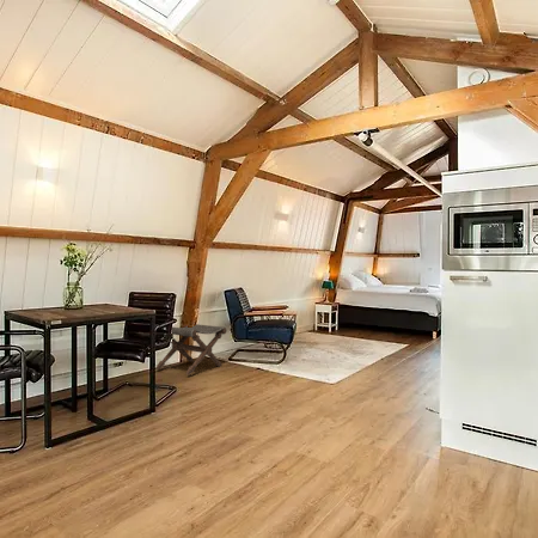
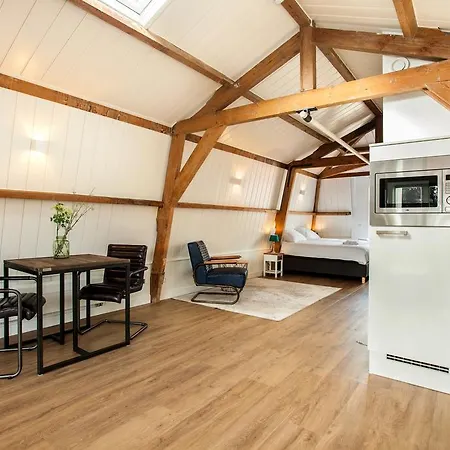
- footstool [155,323,228,377]
